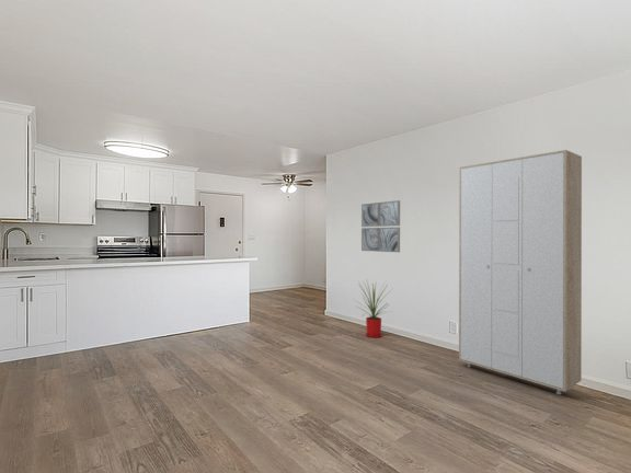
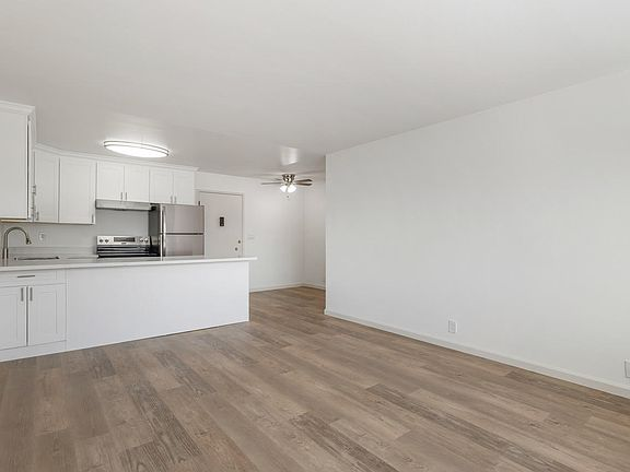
- wall art [360,199,401,253]
- cabinet [458,149,583,395]
- house plant [354,277,394,338]
